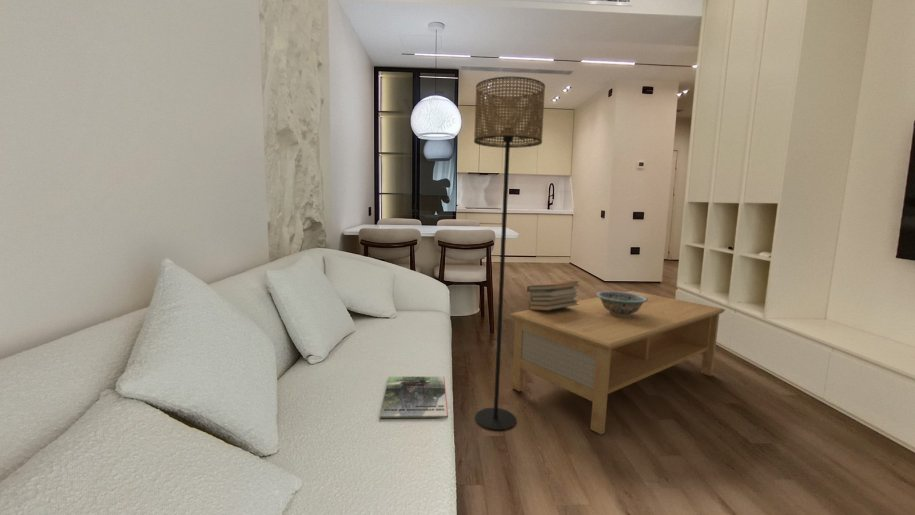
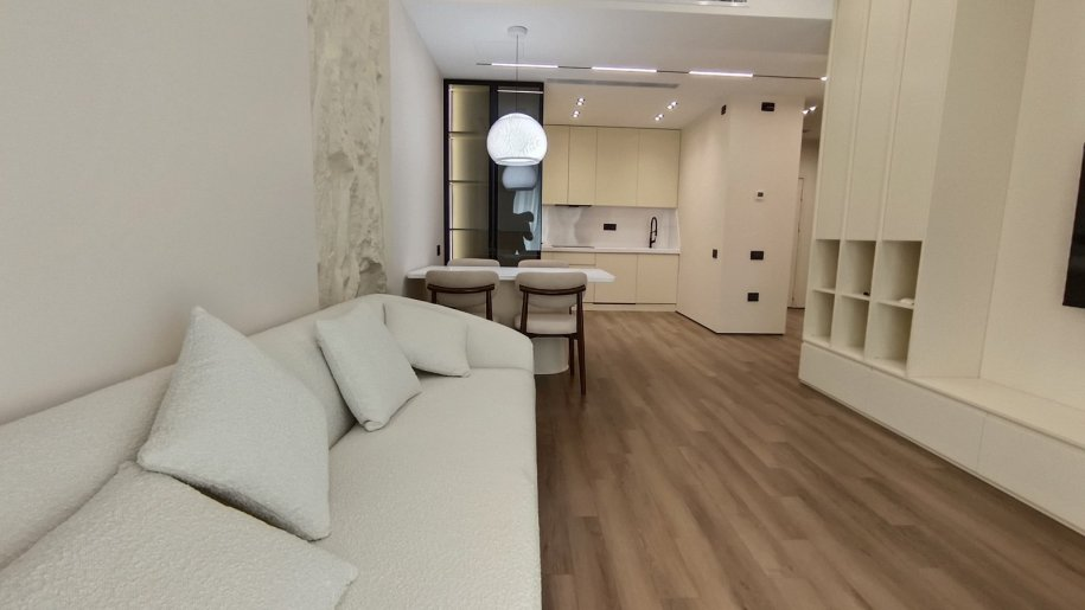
- magazine [379,376,449,419]
- book stack [526,280,581,310]
- coffee table [509,290,726,435]
- decorative bowl [595,290,648,317]
- floor lamp [473,76,546,431]
